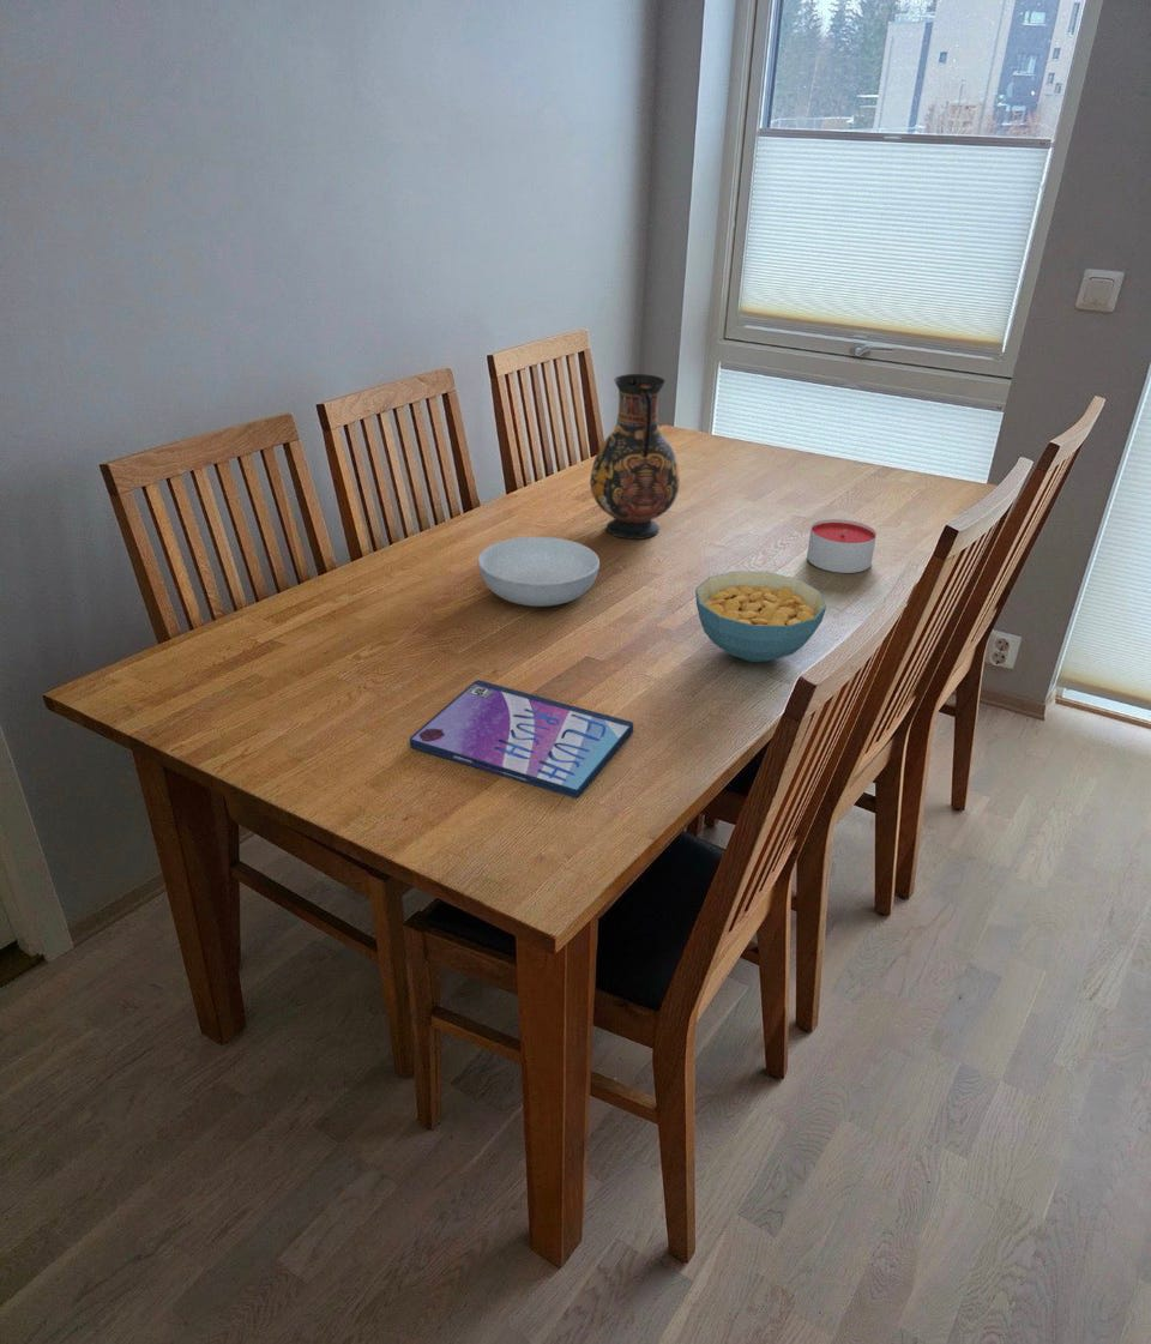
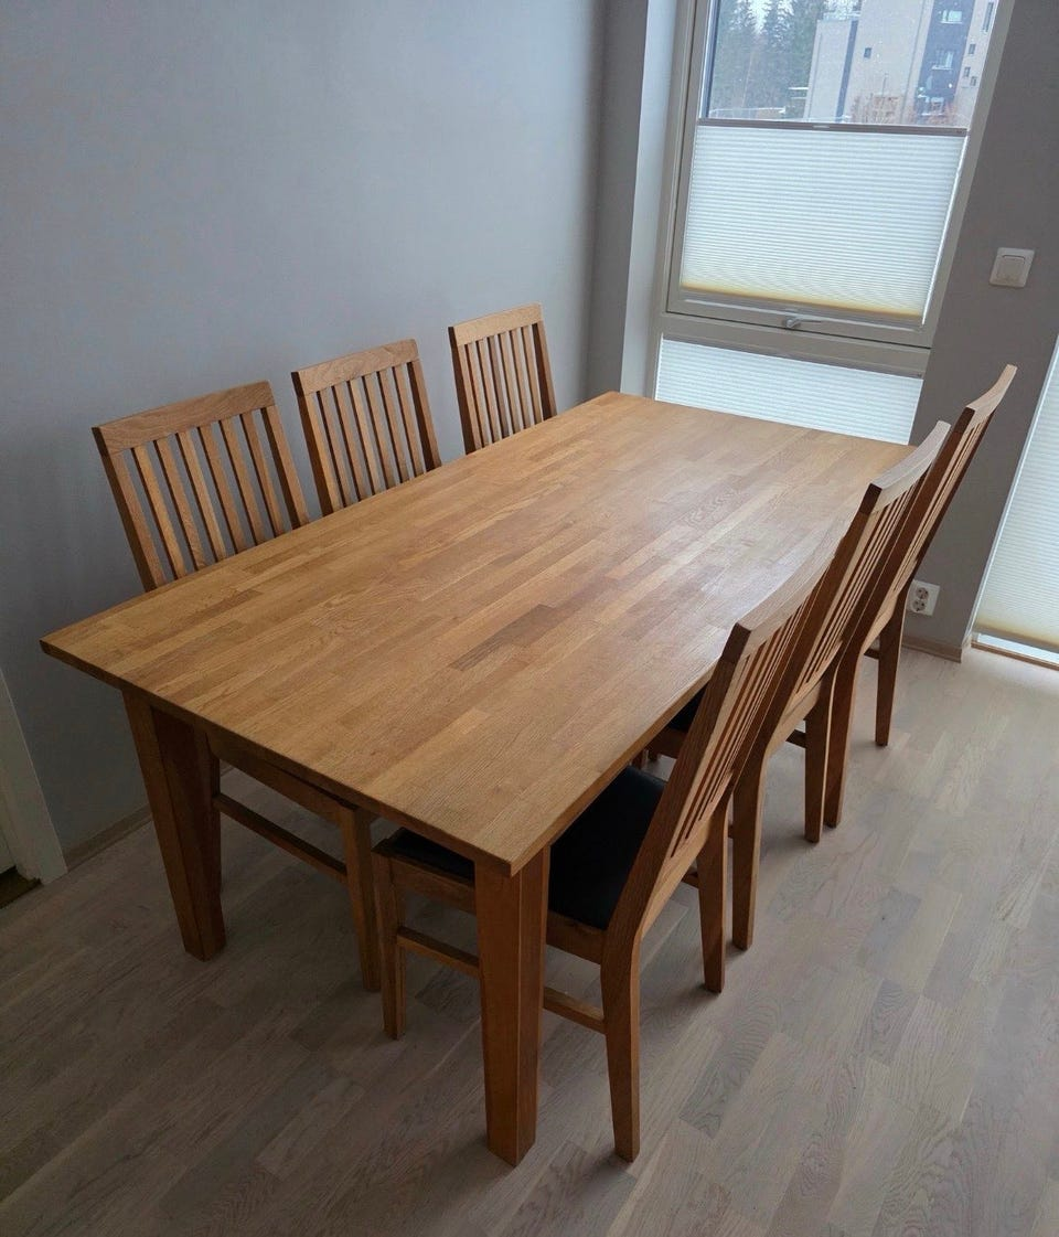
- vase [589,373,681,541]
- video game case [409,679,634,800]
- cereal bowl [694,569,827,663]
- candle [806,518,878,574]
- serving bowl [477,535,601,608]
